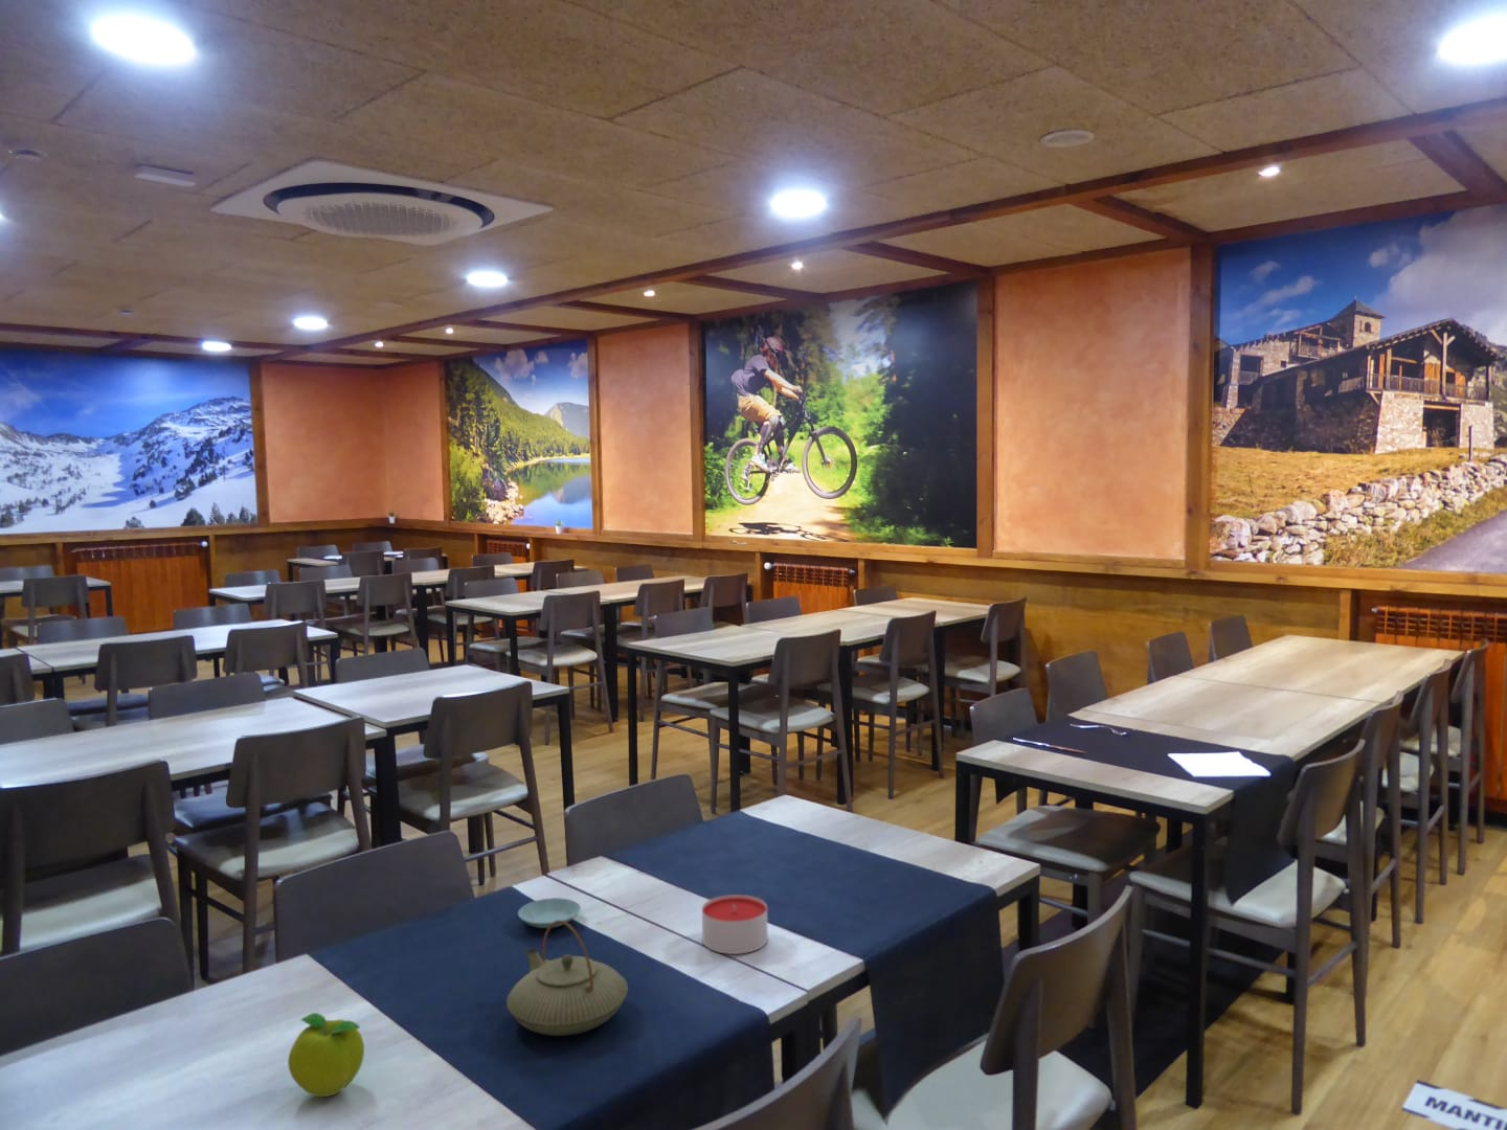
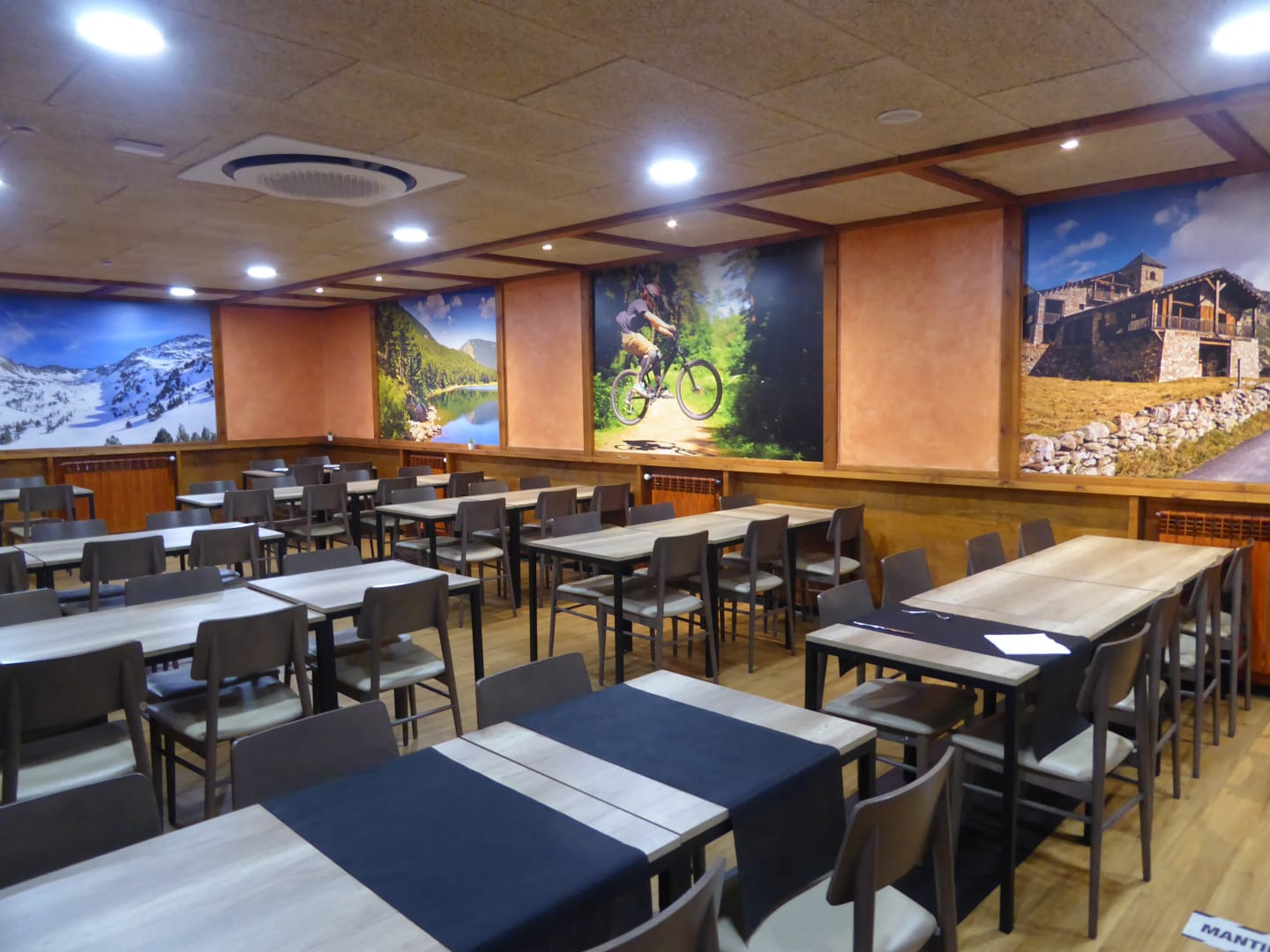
- candle [701,894,769,956]
- teapot [505,921,629,1037]
- saucer [517,896,581,929]
- fruit [287,1011,365,1098]
